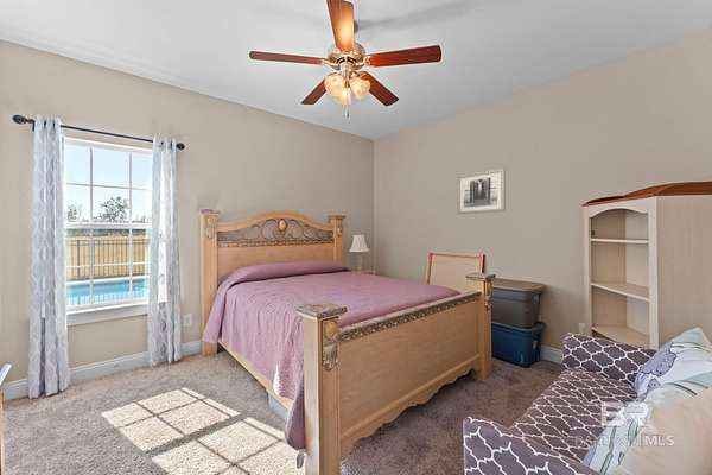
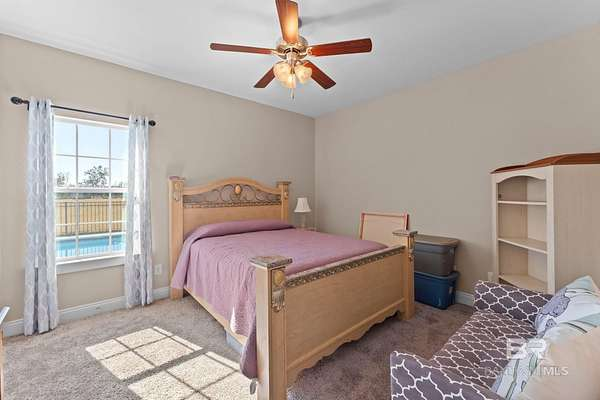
- wall art [456,167,507,215]
